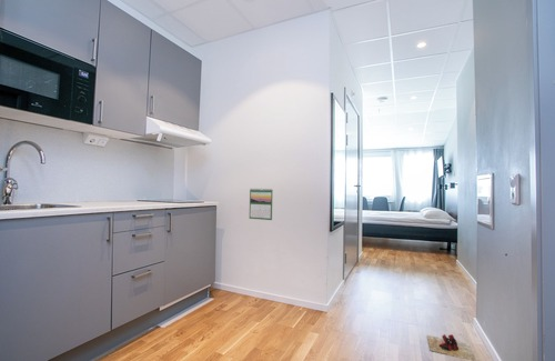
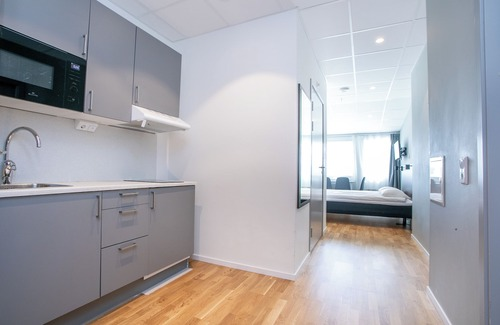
- calendar [249,187,274,221]
- slippers [426,333,477,361]
